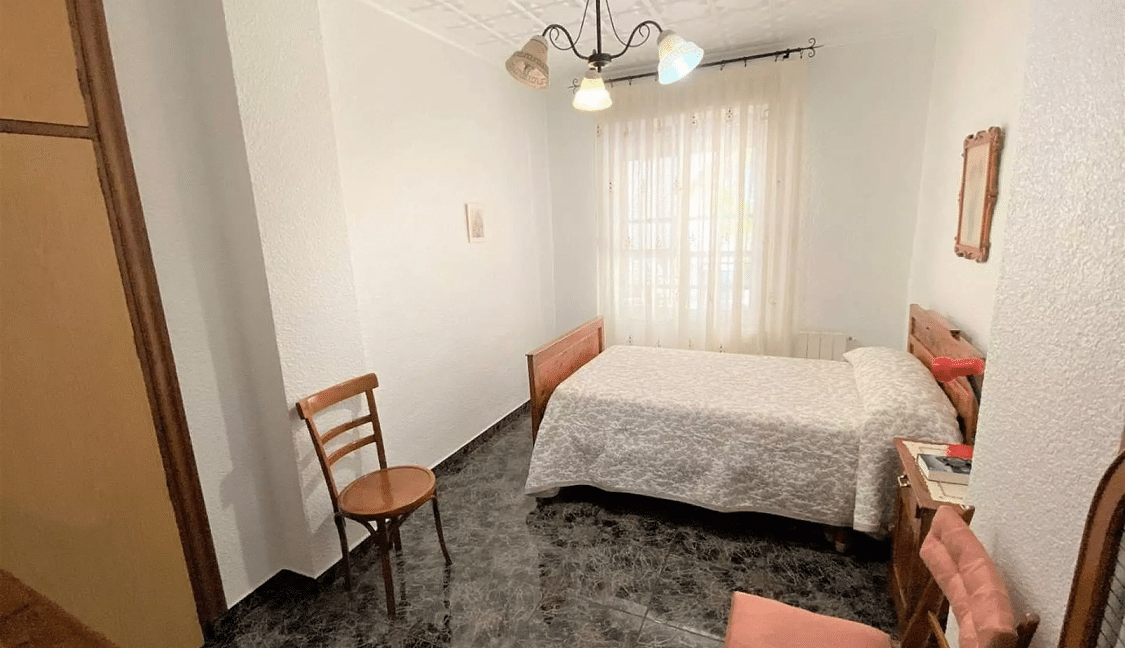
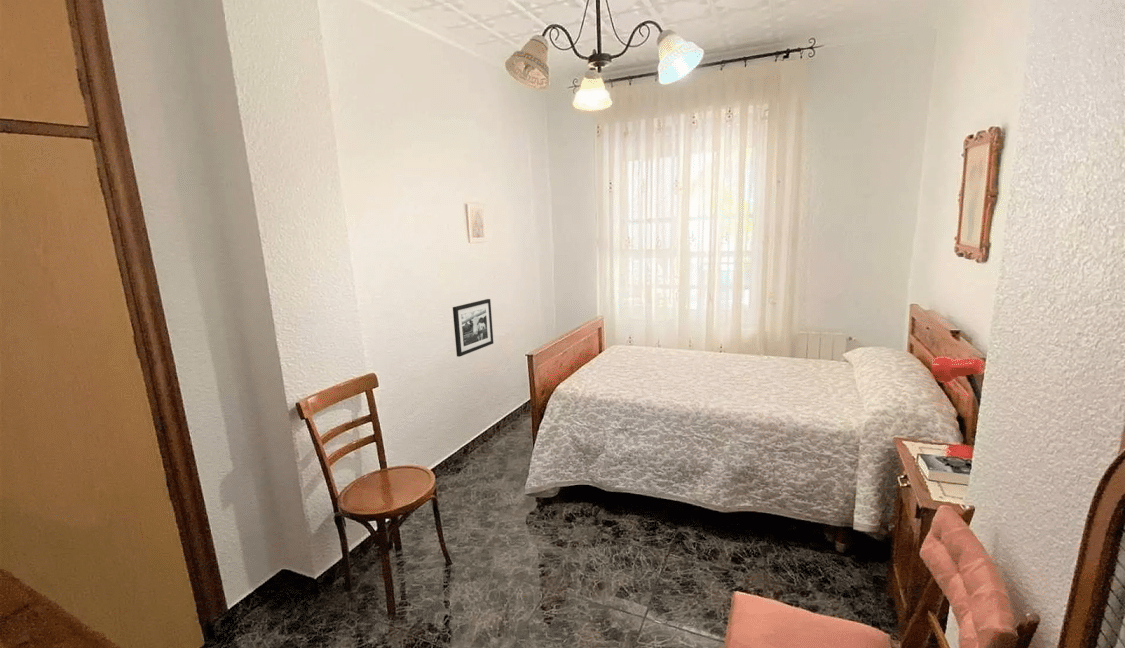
+ picture frame [452,298,494,358]
